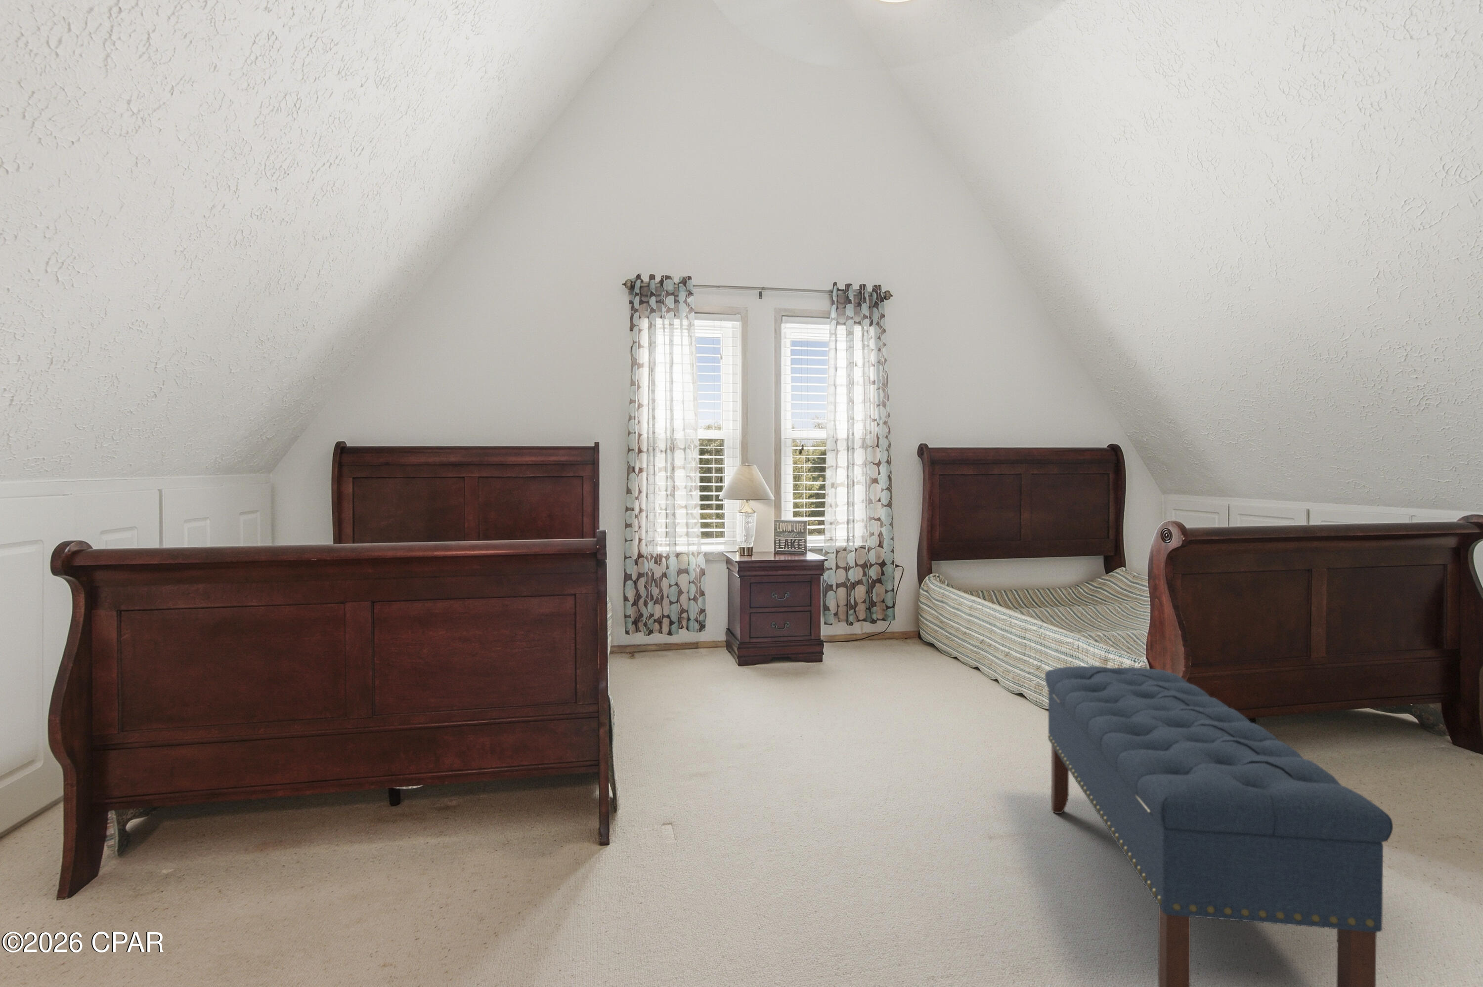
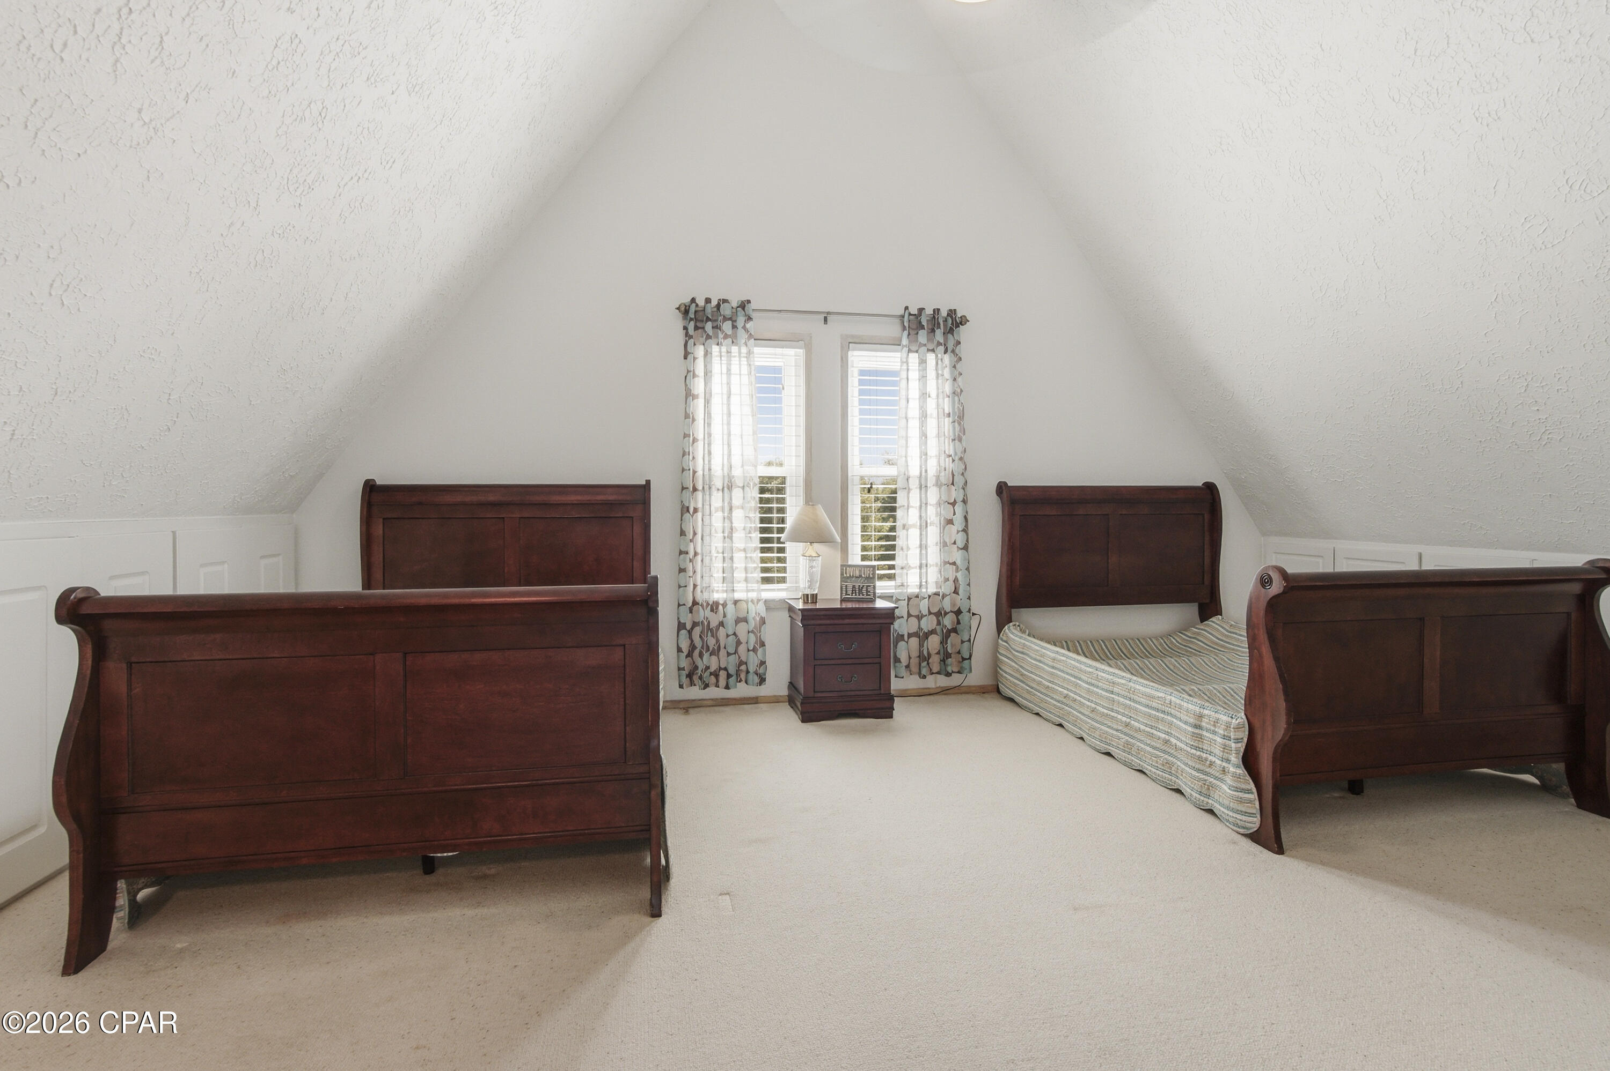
- bench [1044,665,1394,987]
